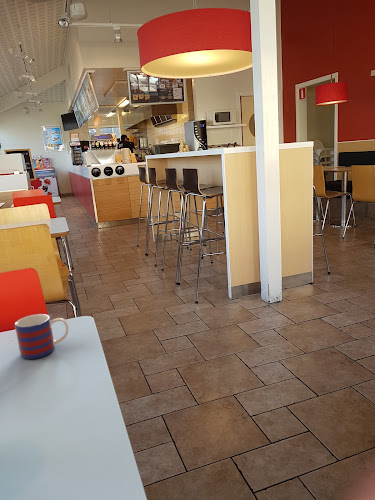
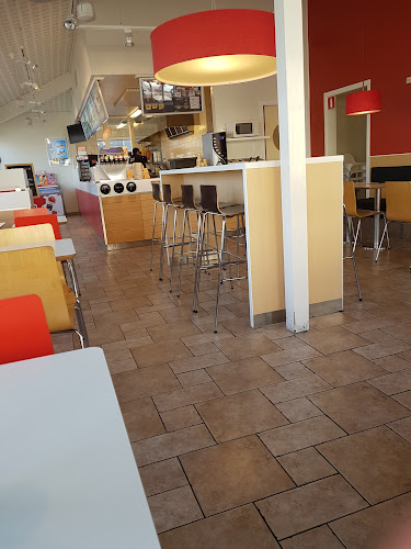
- mug [14,313,70,360]
